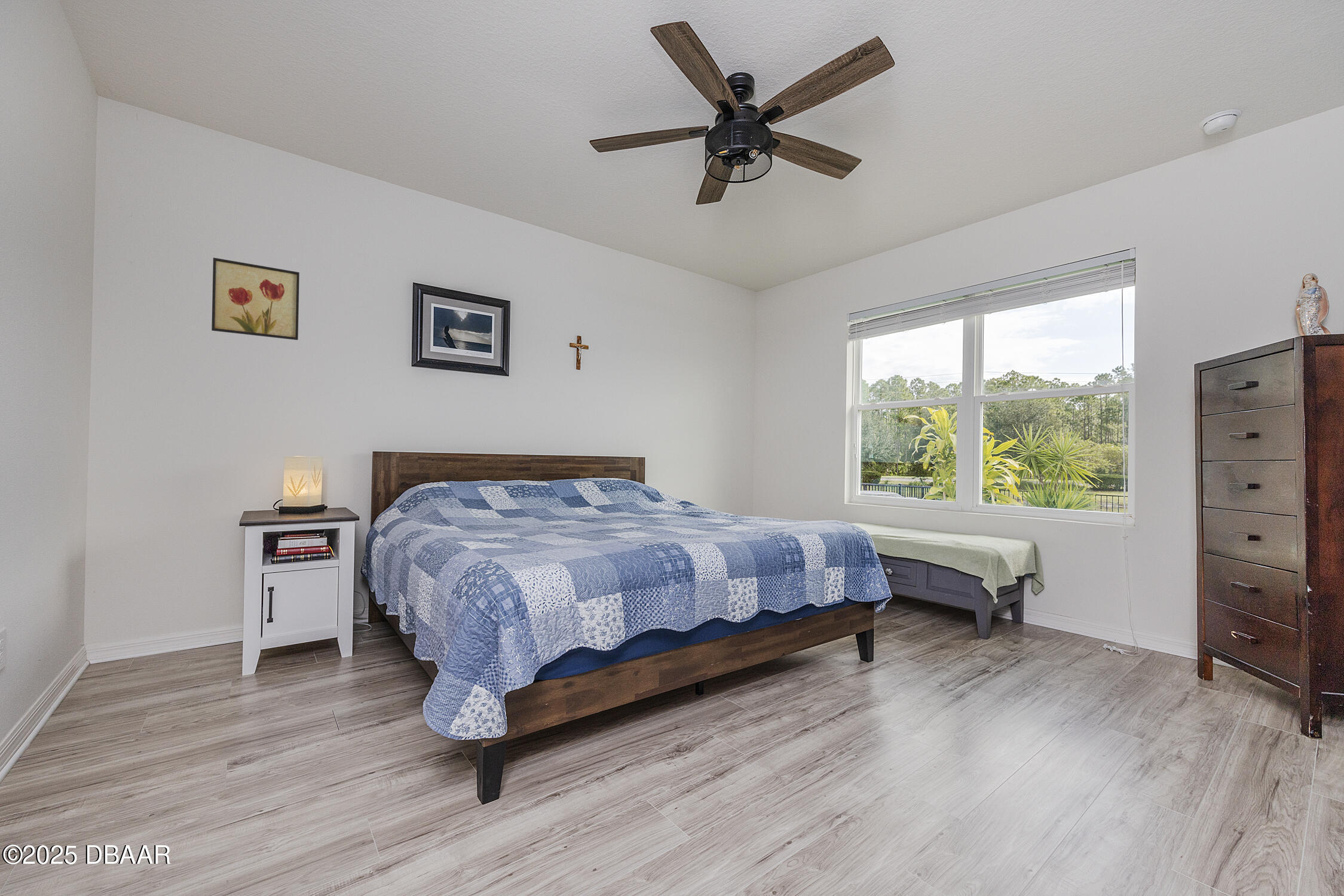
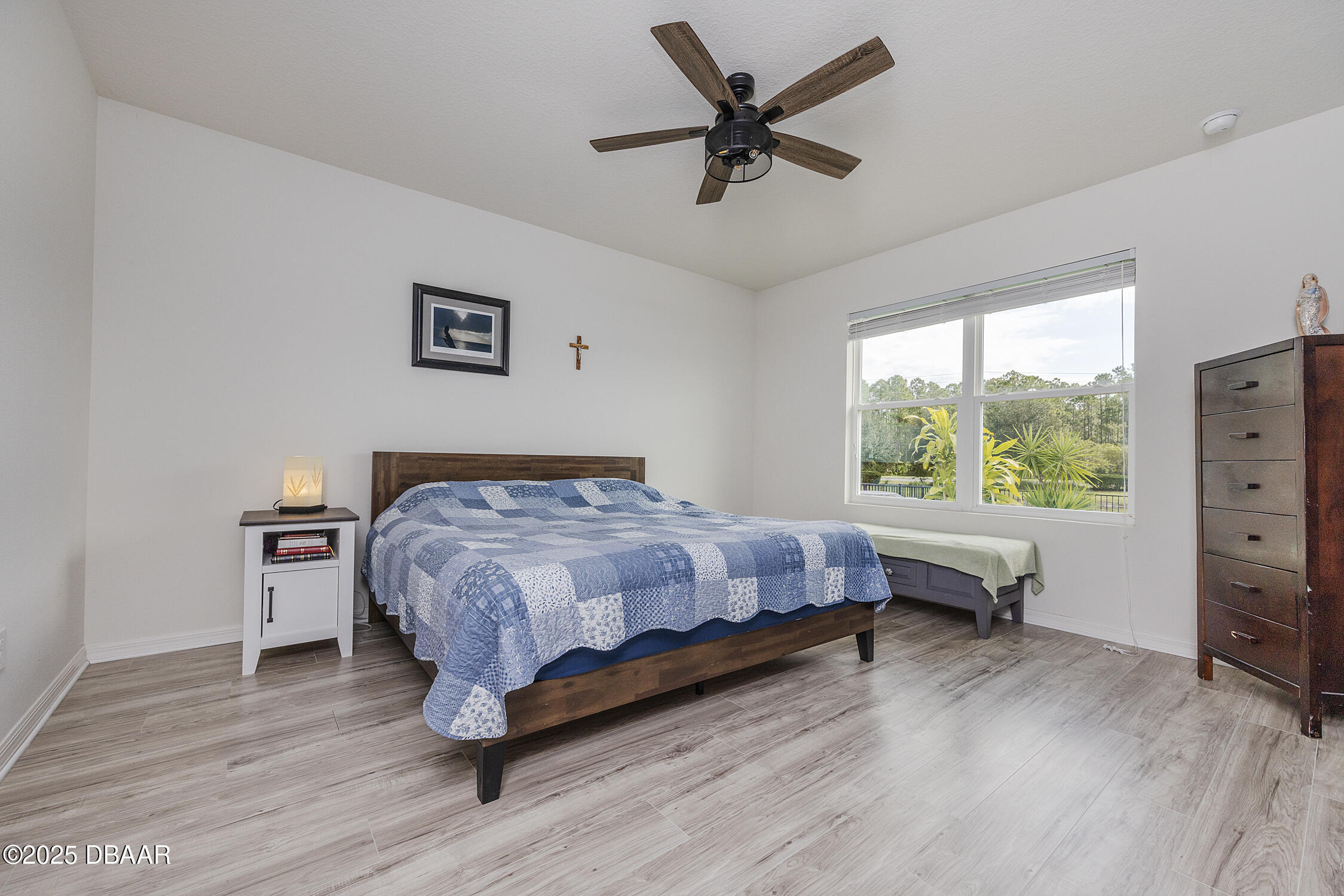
- wall art [211,257,300,340]
